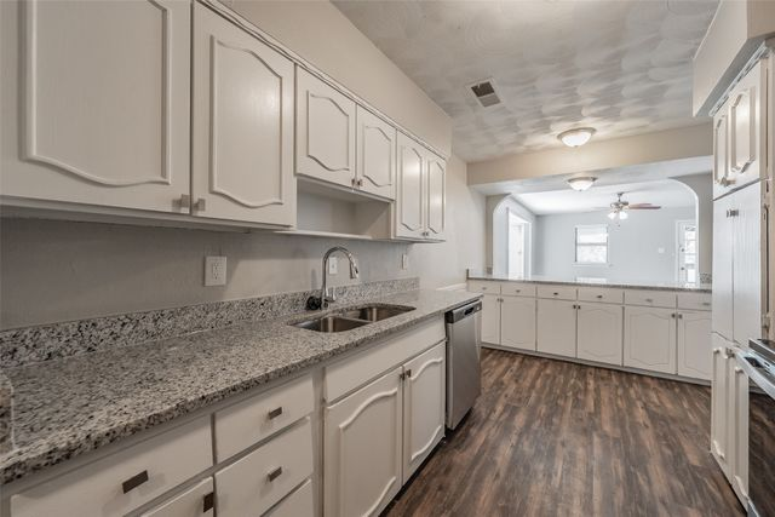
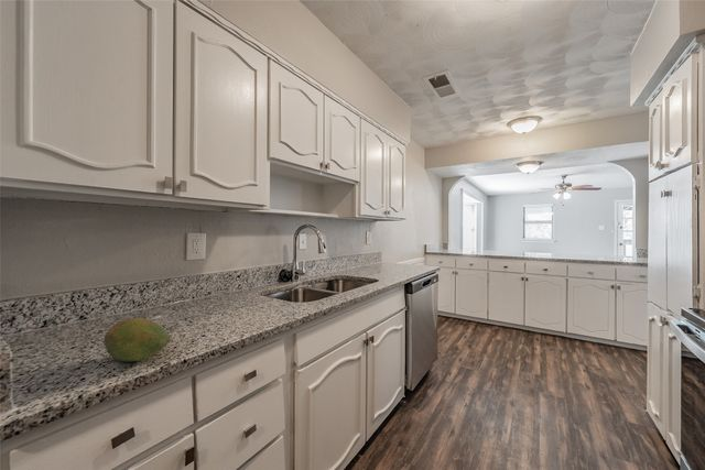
+ fruit [102,317,172,362]
